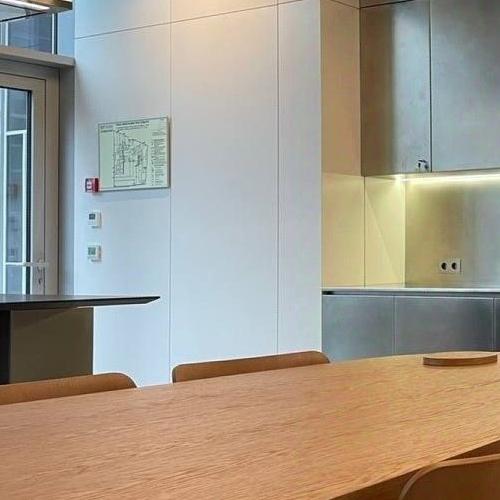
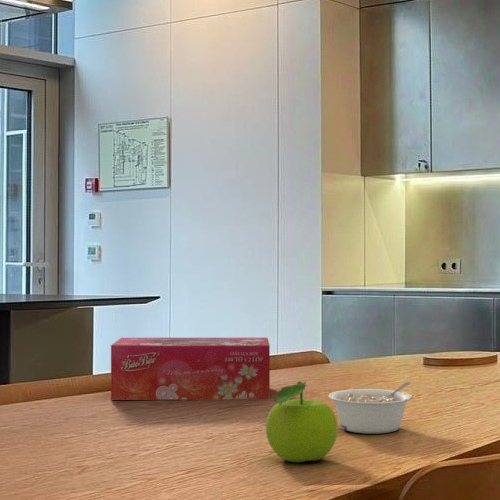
+ legume [328,381,413,434]
+ fruit [265,380,339,464]
+ tissue box [110,337,271,401]
